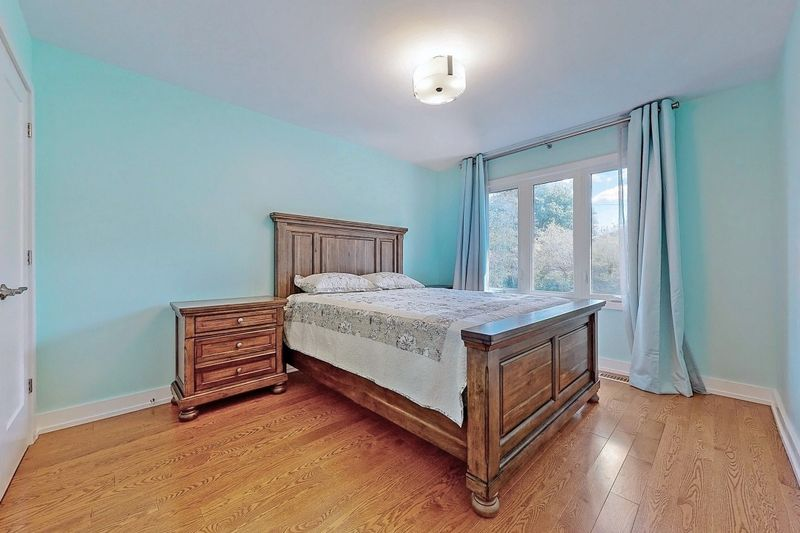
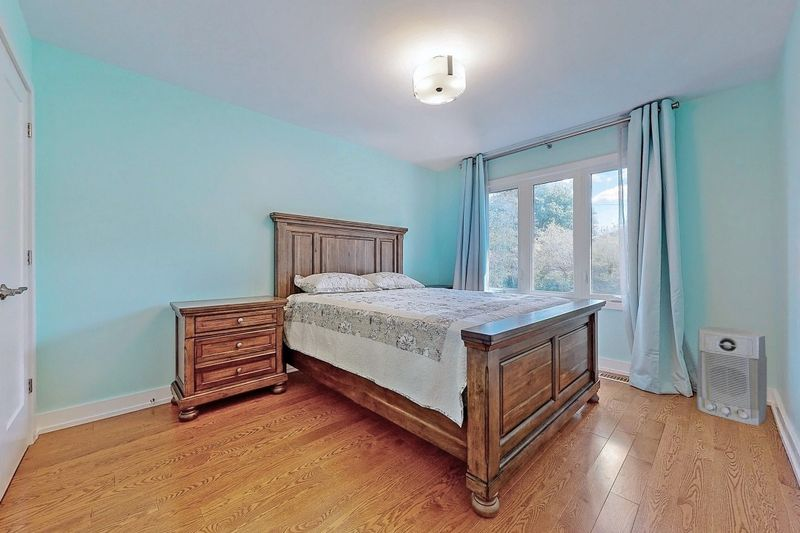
+ air purifier [696,326,768,426]
